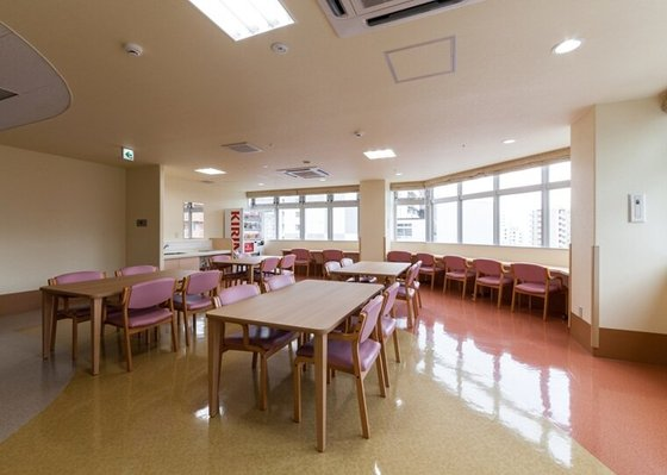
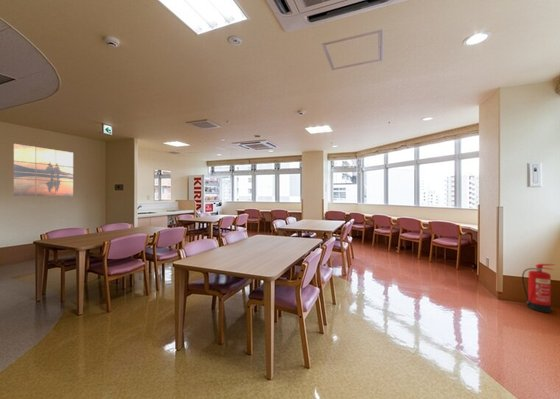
+ wall art [13,143,74,197]
+ fire extinguisher [521,263,555,314]
